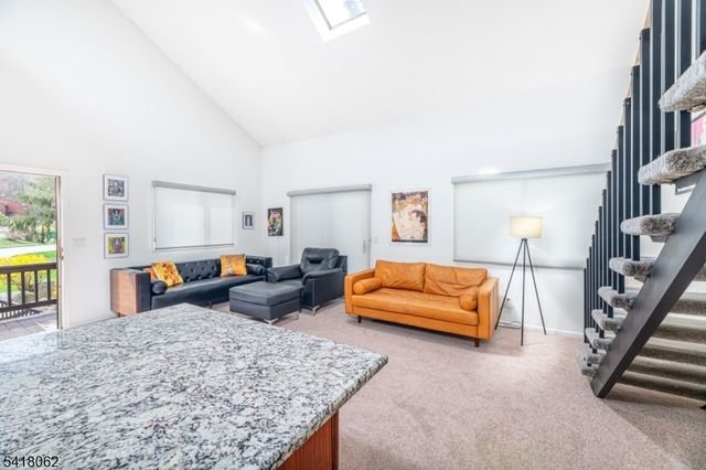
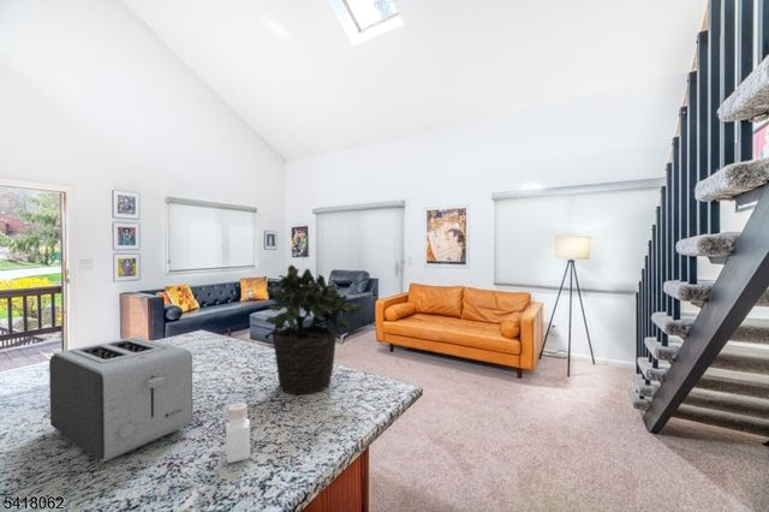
+ potted plant [263,264,363,395]
+ toaster [48,335,193,463]
+ pepper shaker [225,401,251,464]
